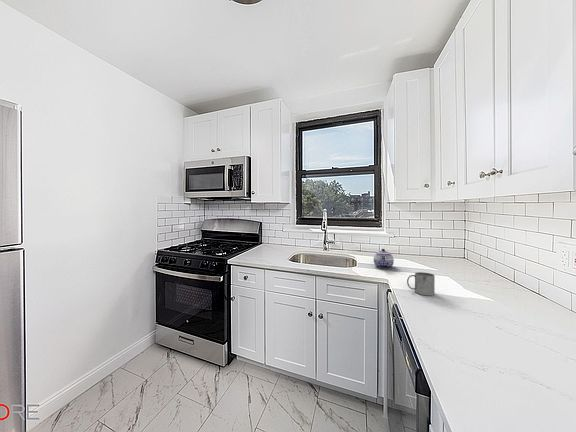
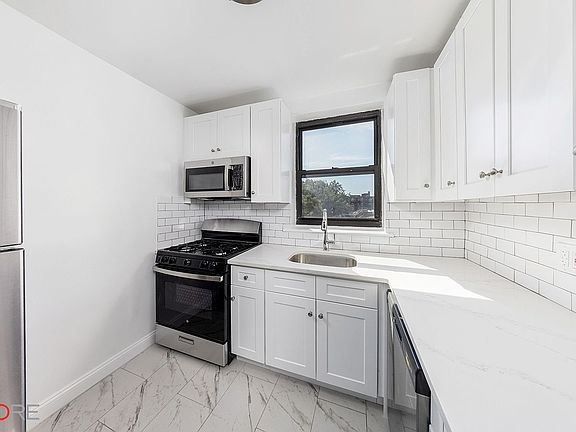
- teapot [373,248,395,269]
- mug [406,271,436,297]
